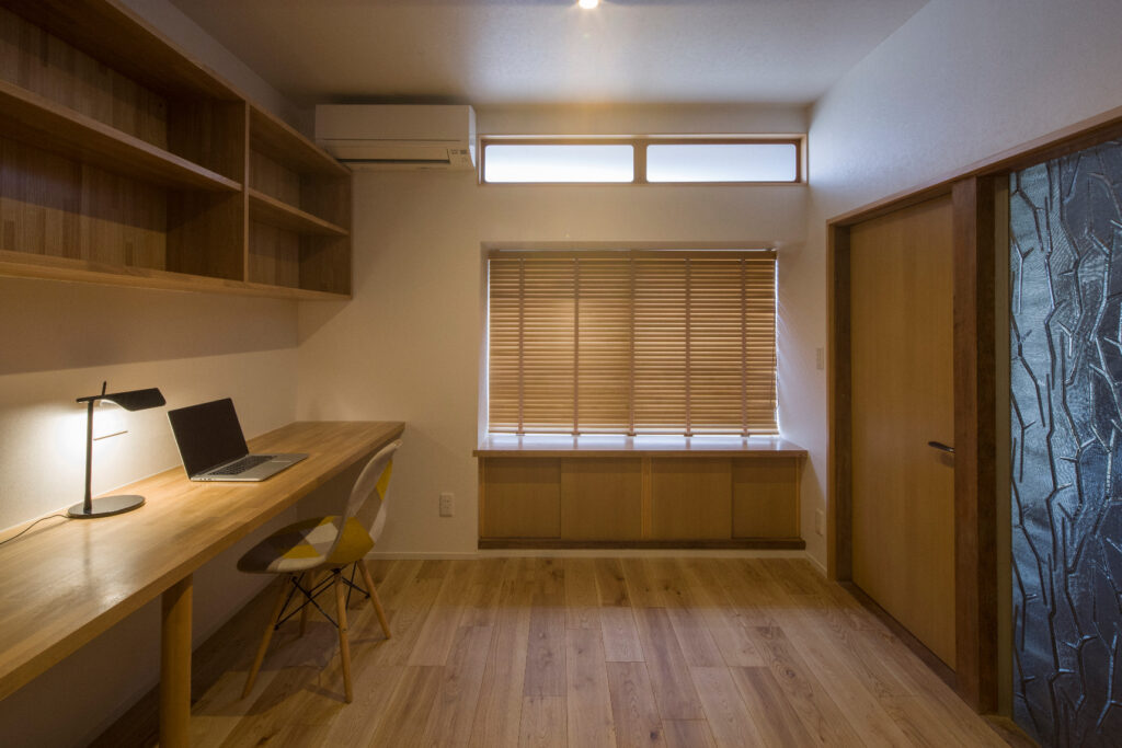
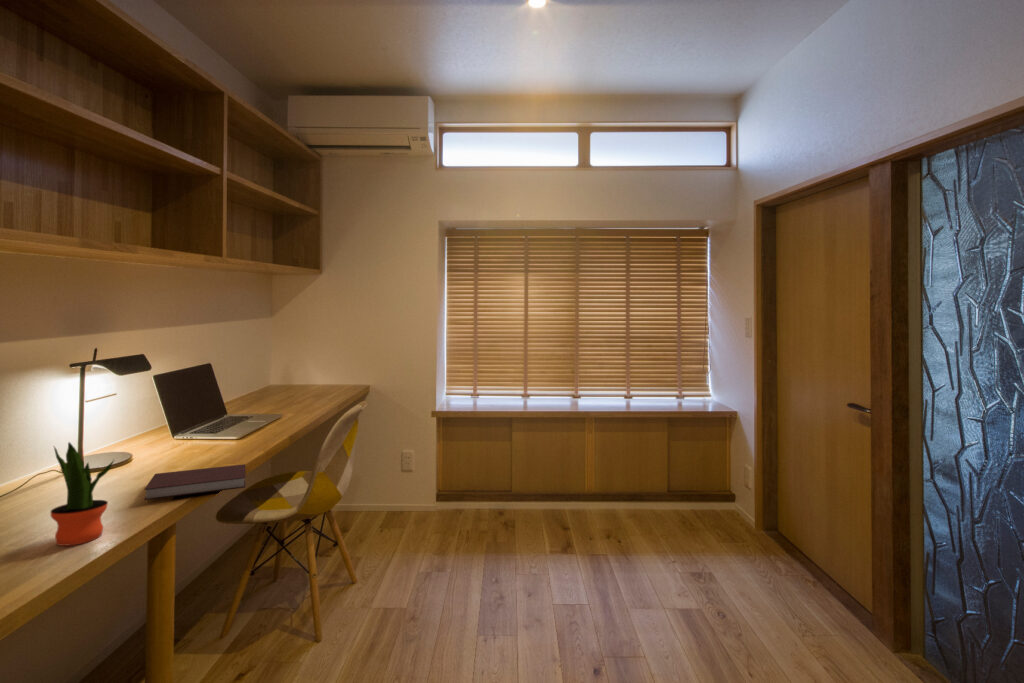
+ notebook [143,463,246,501]
+ potted plant [50,441,116,547]
